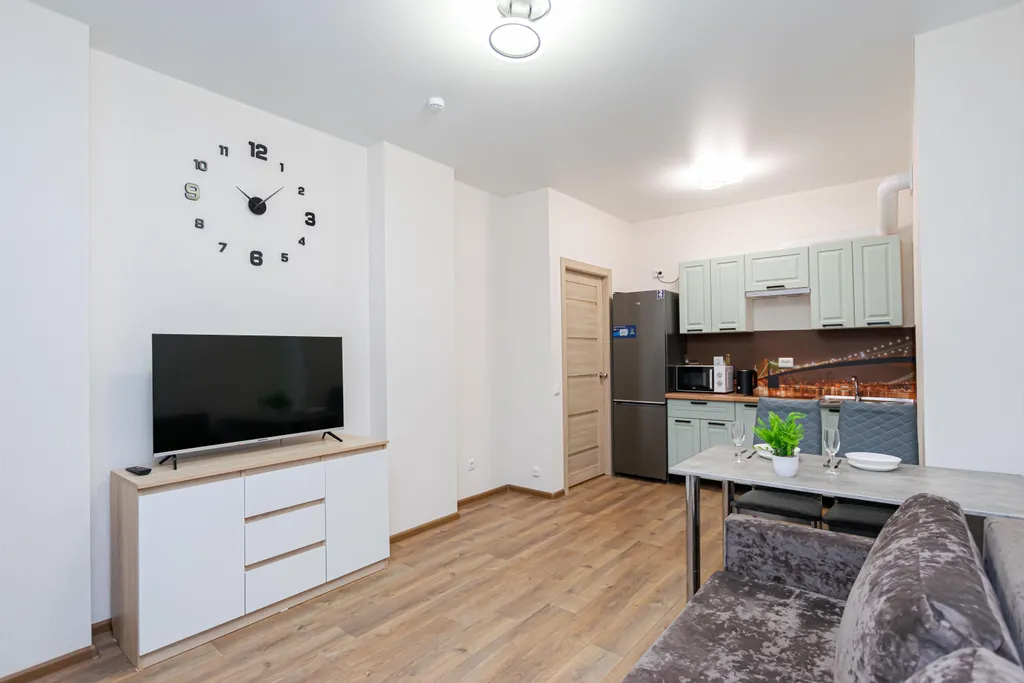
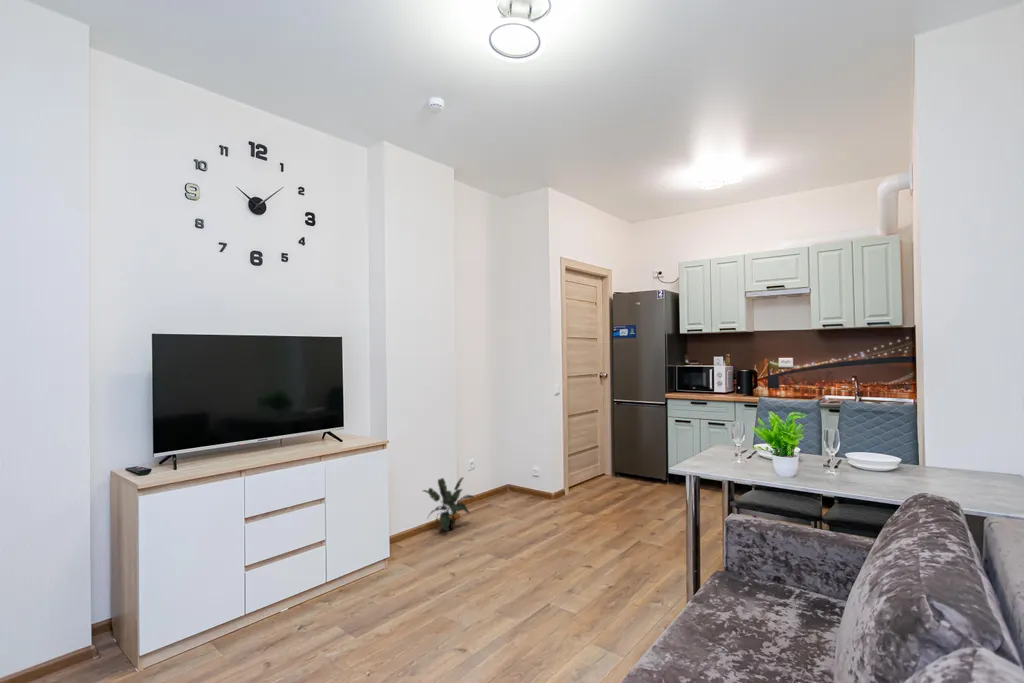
+ potted plant [422,476,475,533]
